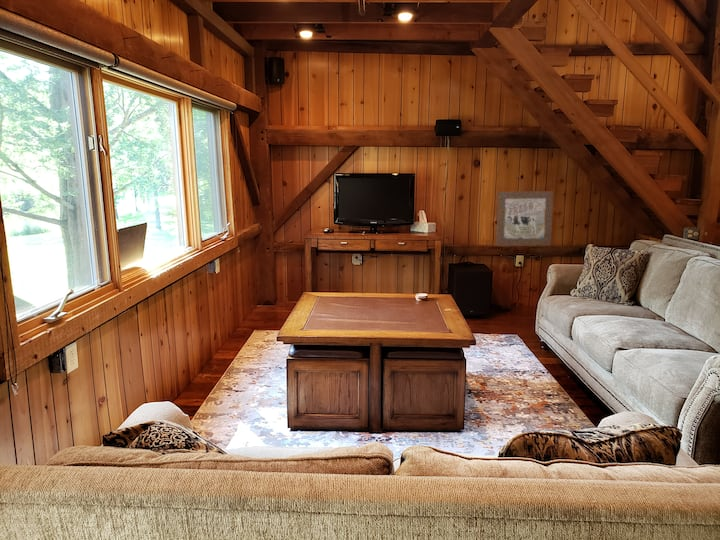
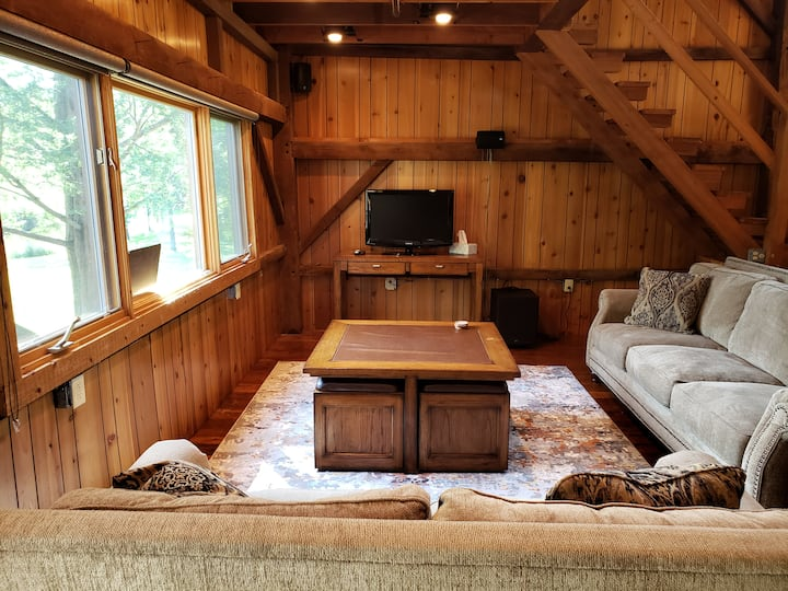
- wall art [495,190,554,247]
